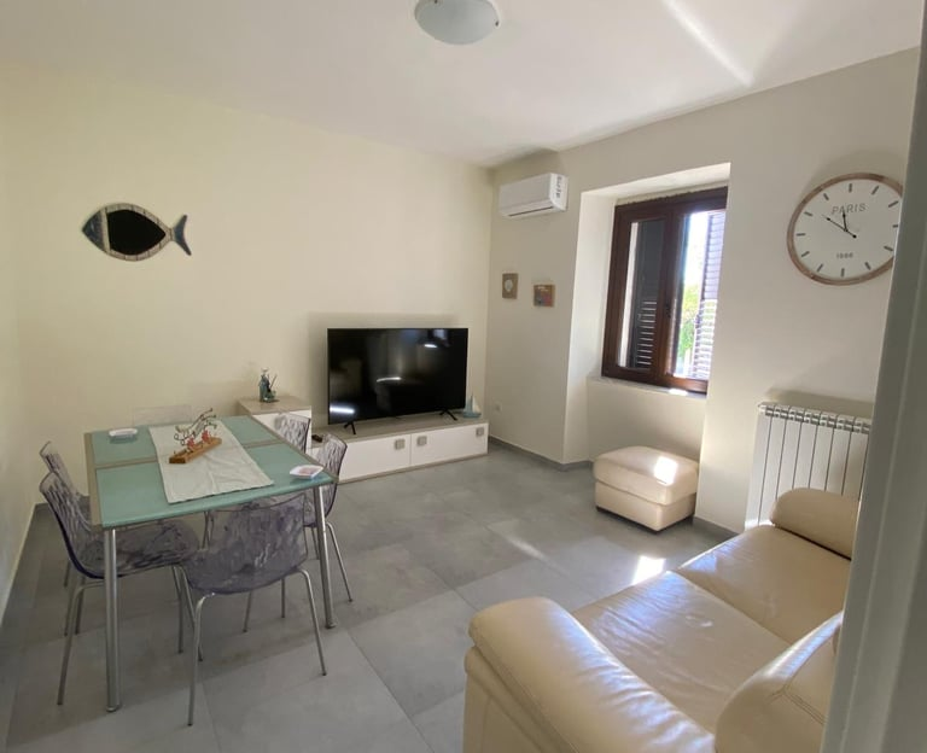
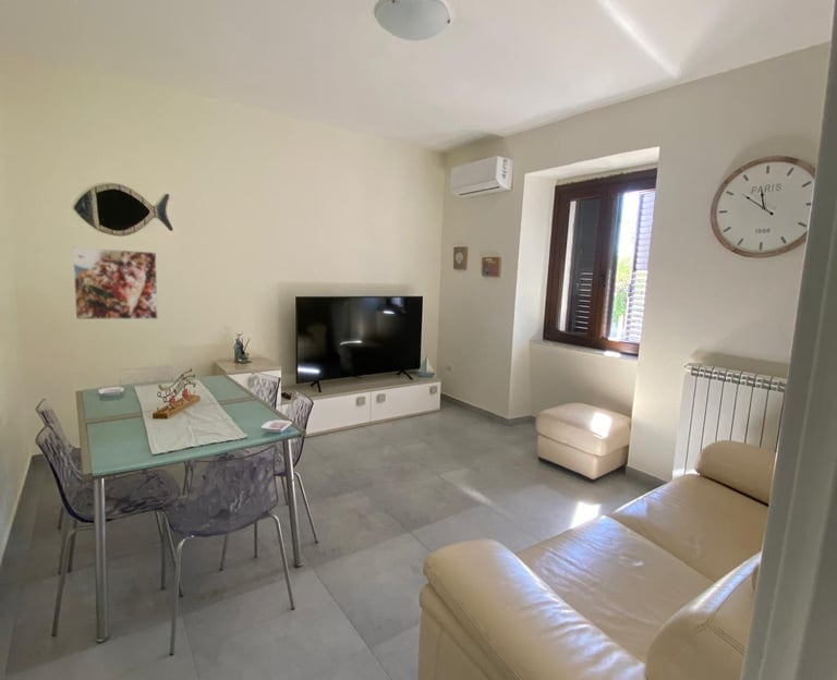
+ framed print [72,246,159,320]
